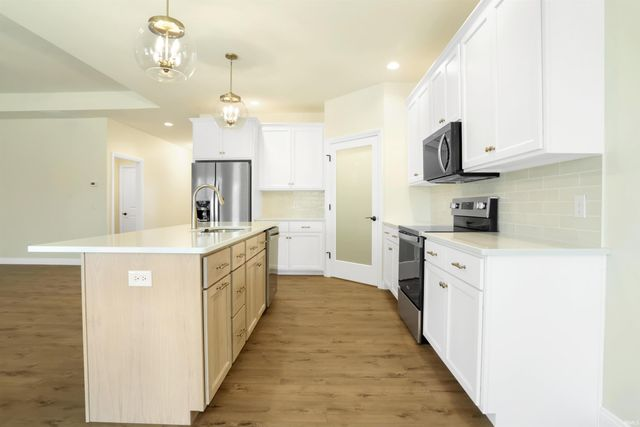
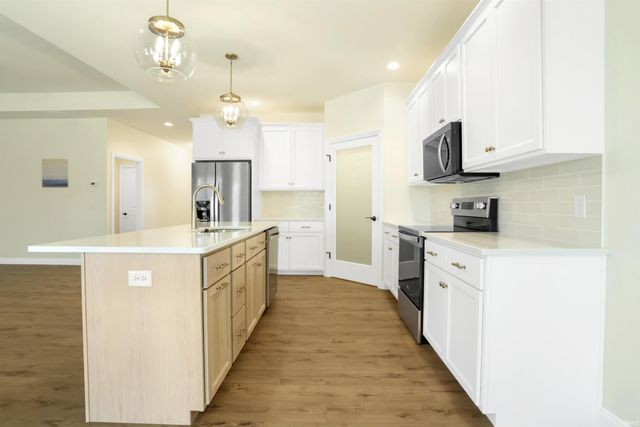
+ wall art [41,158,69,188]
